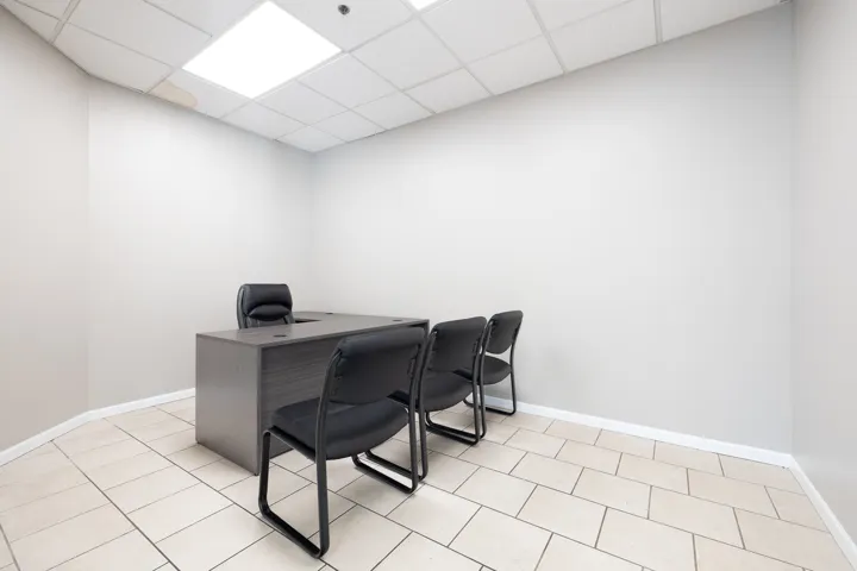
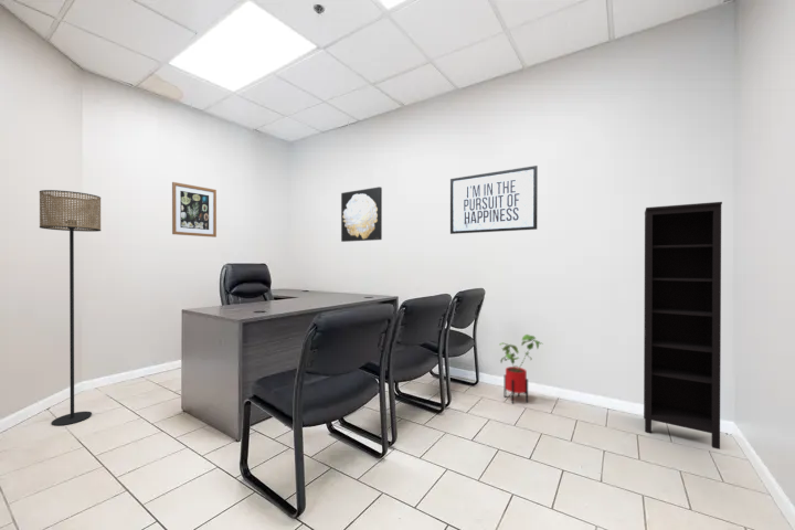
+ wall art [340,186,383,243]
+ bookcase [643,201,723,451]
+ house plant [499,333,543,404]
+ floor lamp [39,189,102,427]
+ mirror [449,165,539,235]
+ wall art [171,181,218,239]
